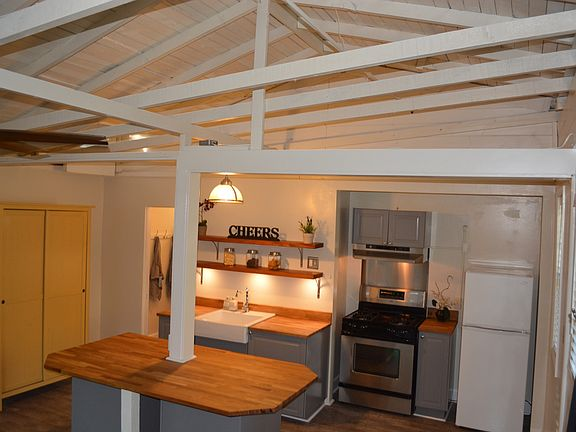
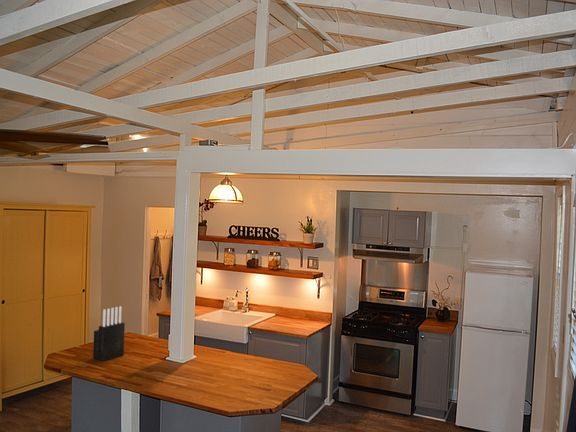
+ knife block [92,305,126,362]
